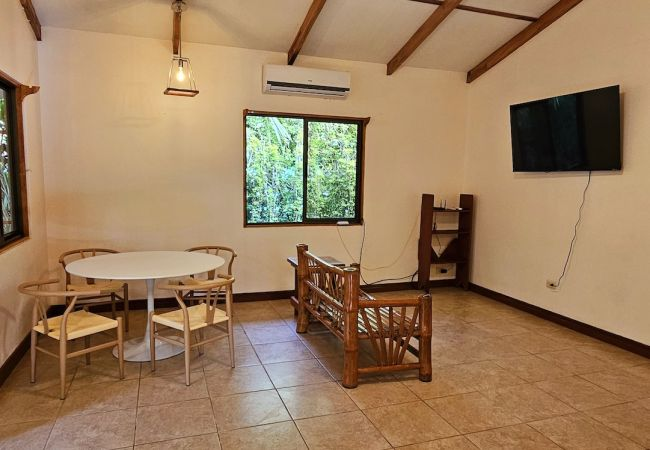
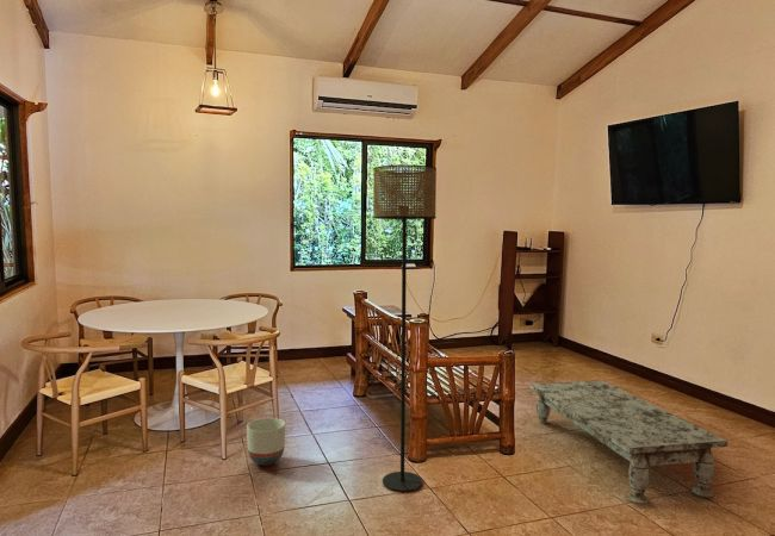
+ planter [246,417,286,467]
+ coffee table [529,380,728,505]
+ floor lamp [372,163,438,493]
